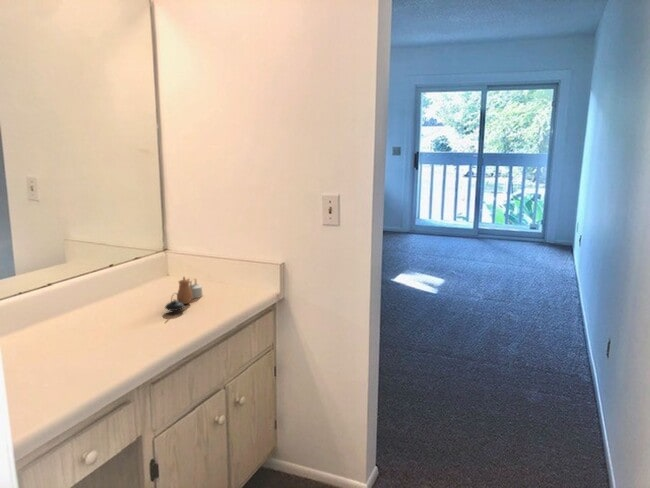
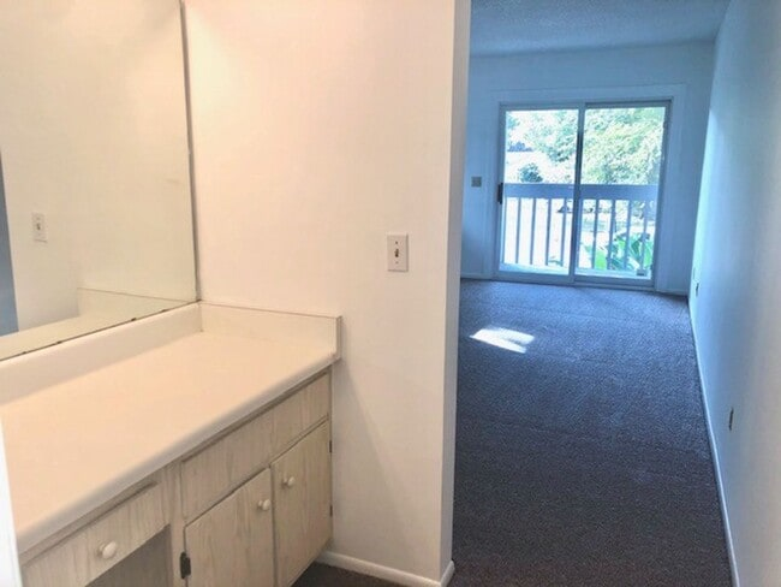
- teapot [164,276,203,312]
